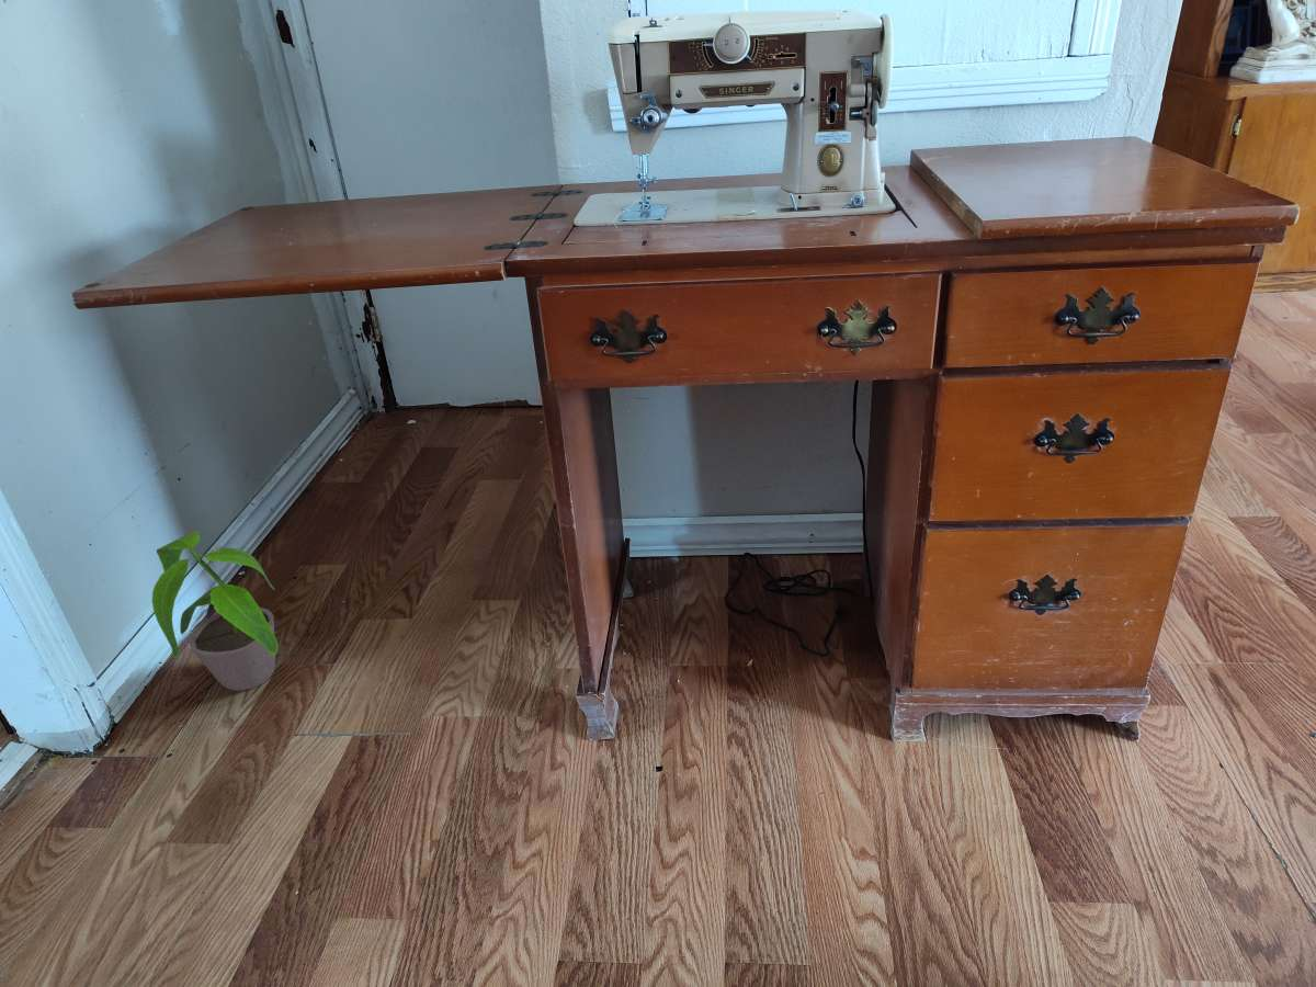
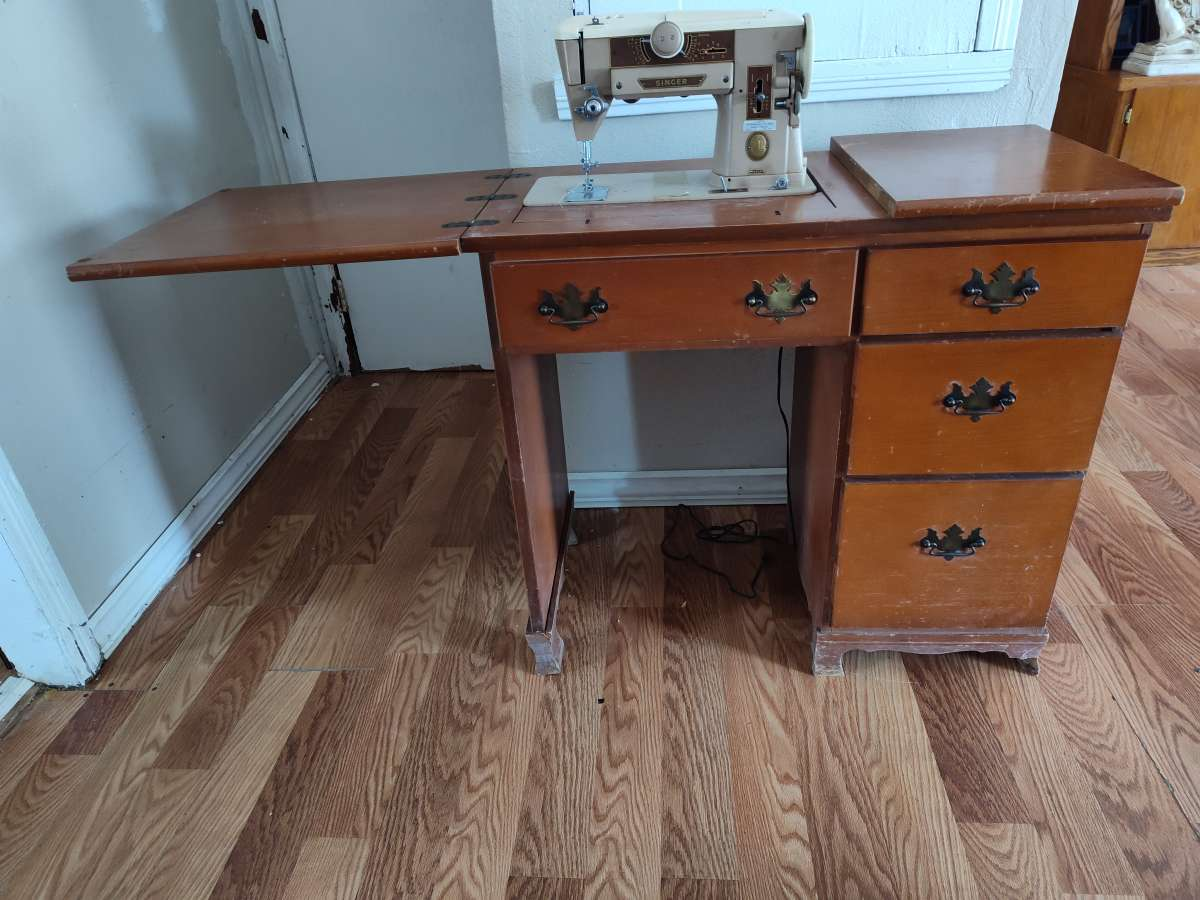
- potted plant [151,530,280,692]
